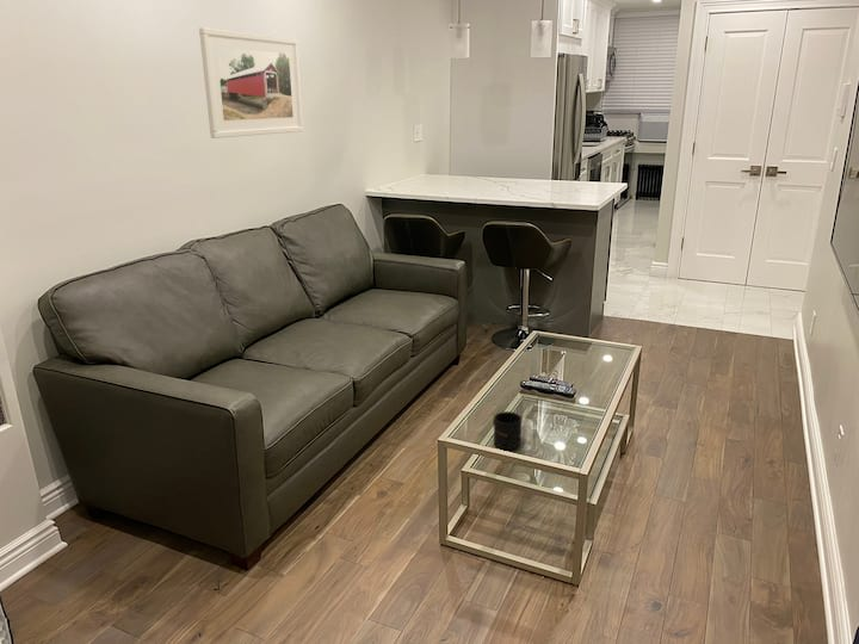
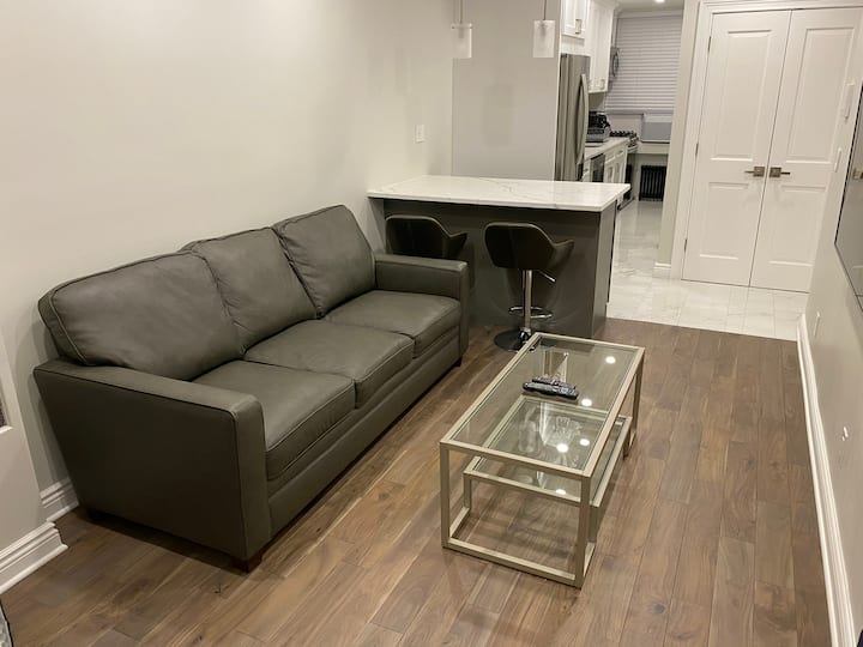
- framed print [198,26,304,140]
- mug [492,410,523,451]
